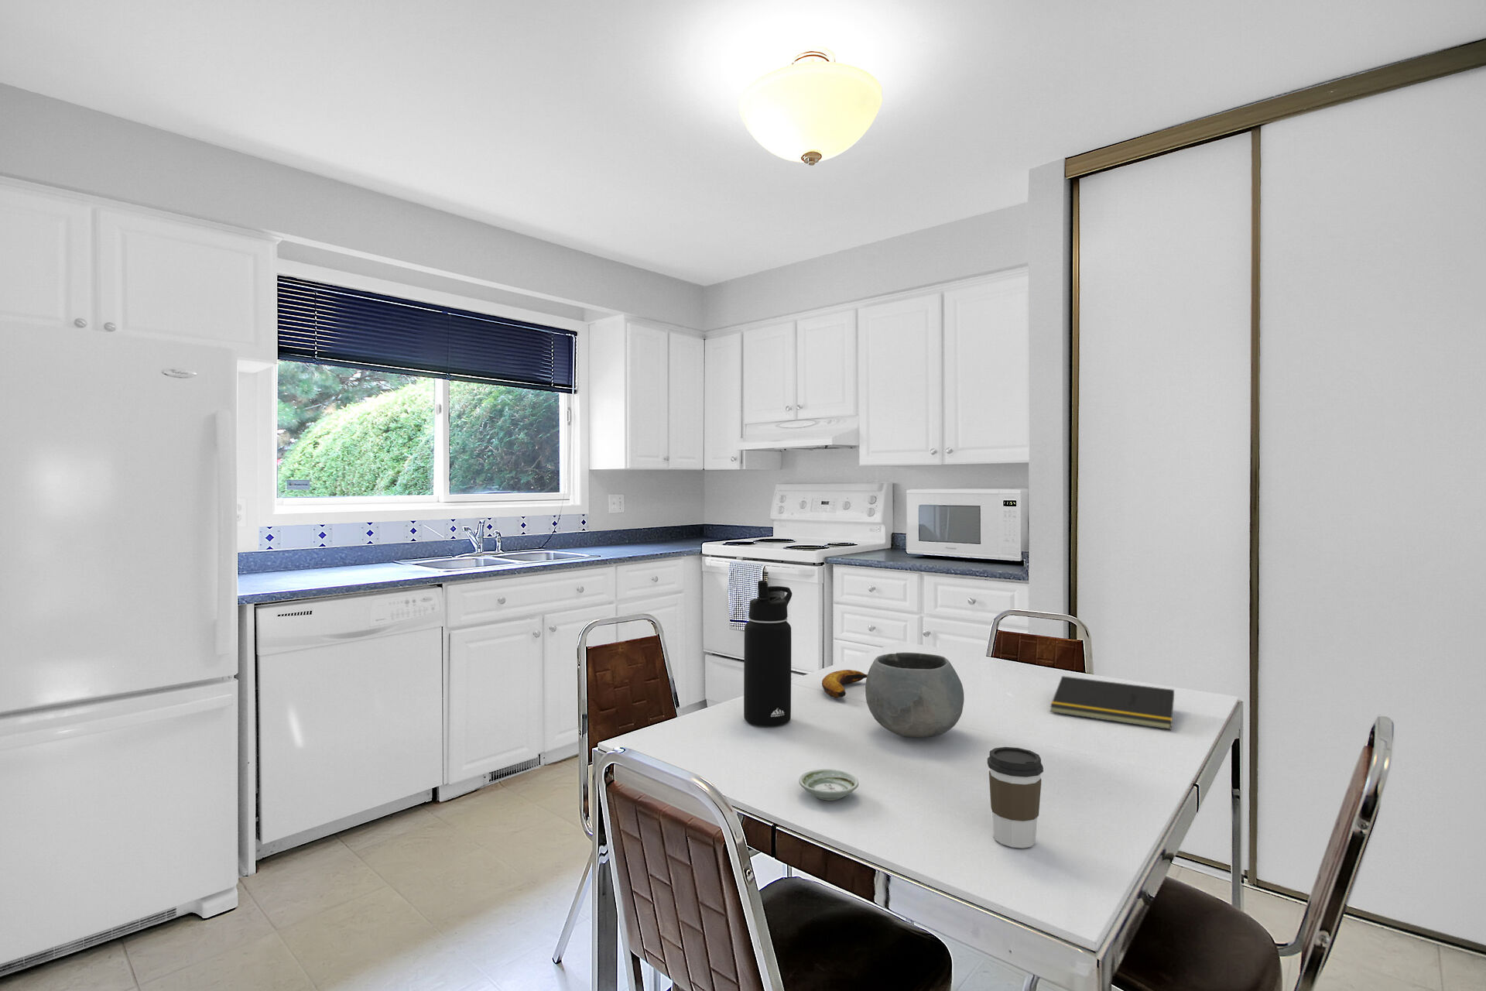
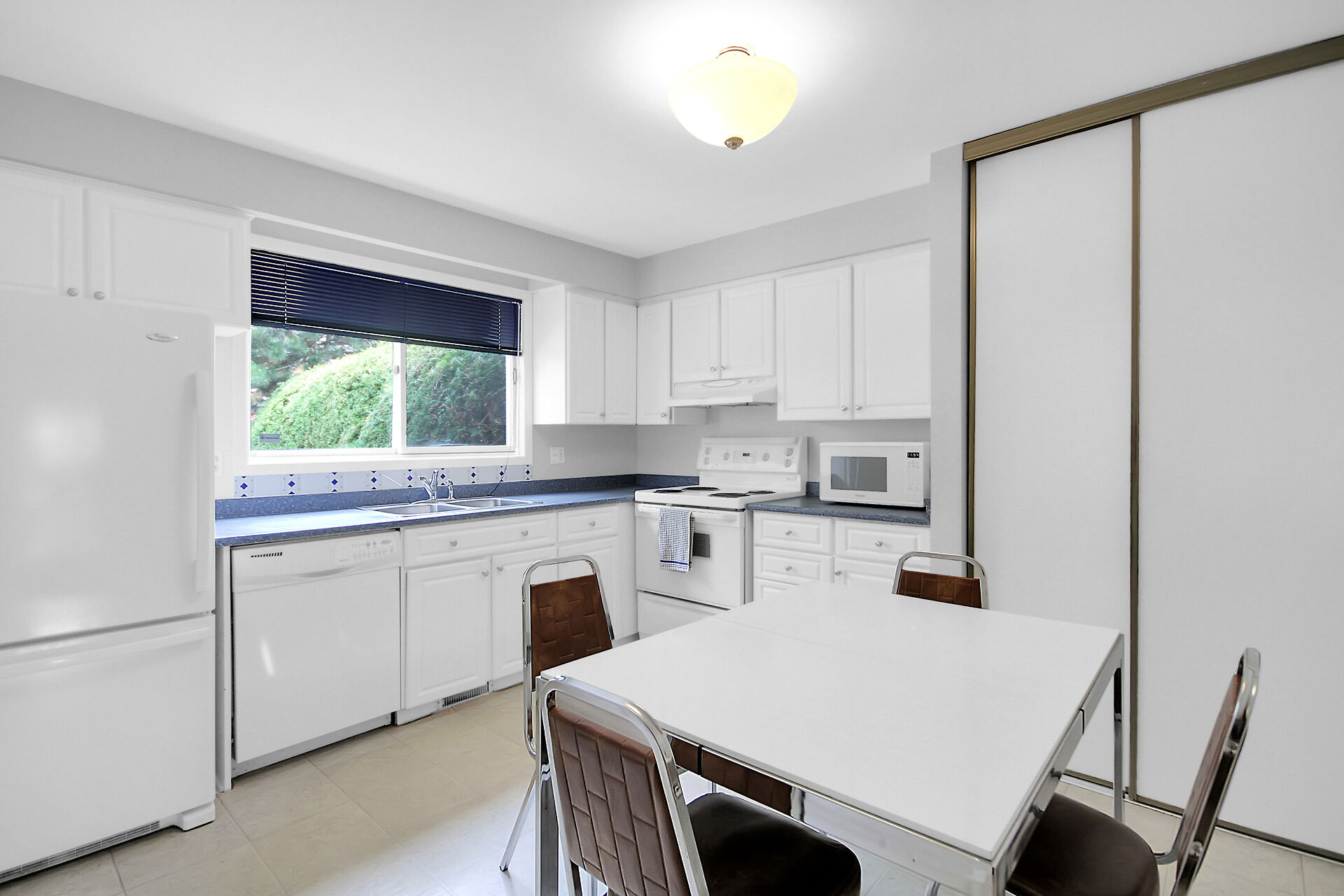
- banana [822,669,868,698]
- water bottle [743,580,793,727]
- bowl [865,651,964,739]
- notepad [1049,675,1175,730]
- coffee cup [987,747,1044,848]
- saucer [798,768,859,801]
